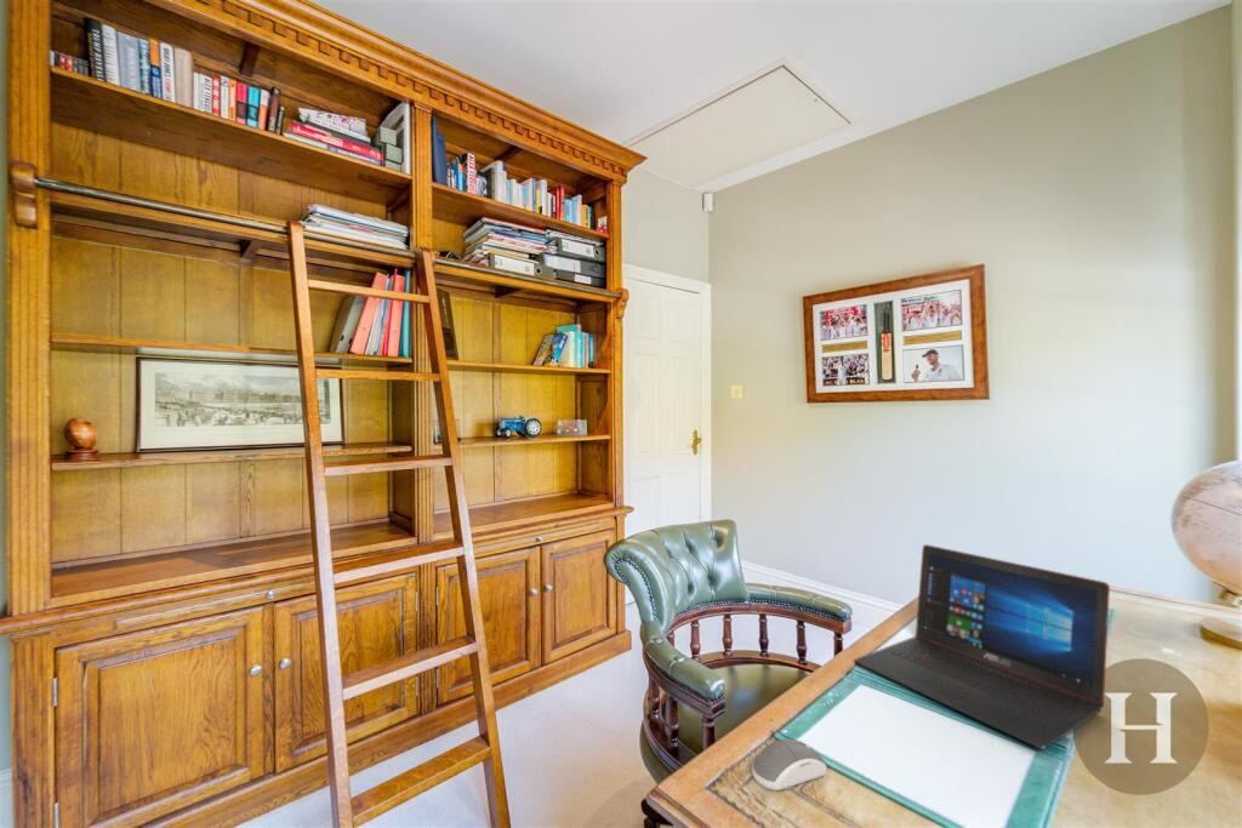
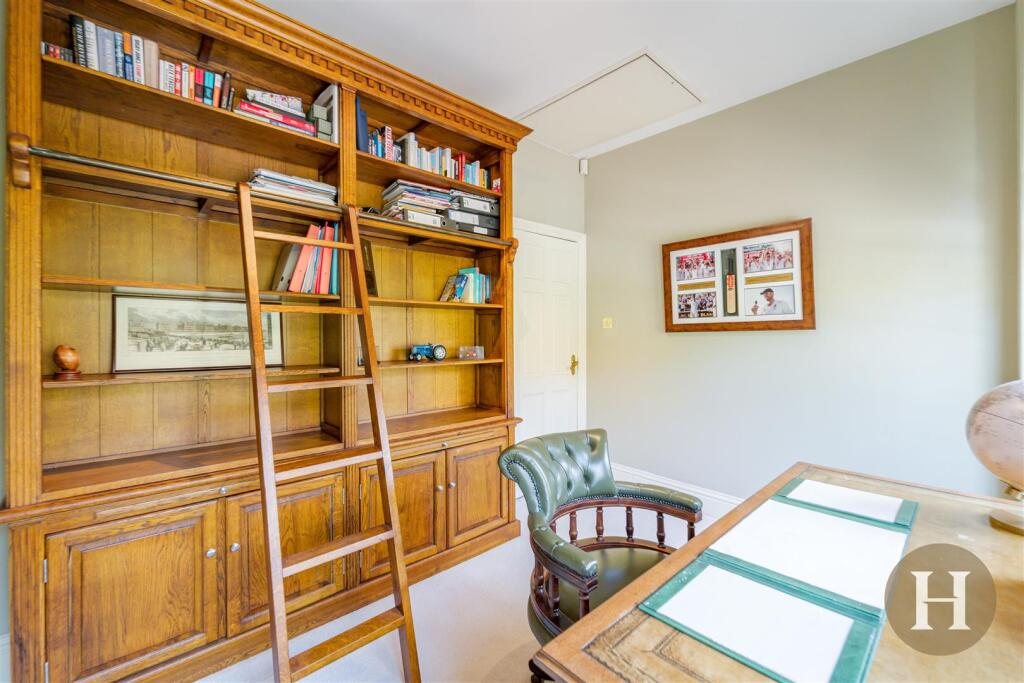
- computer mouse [751,738,827,792]
- laptop [854,543,1111,750]
